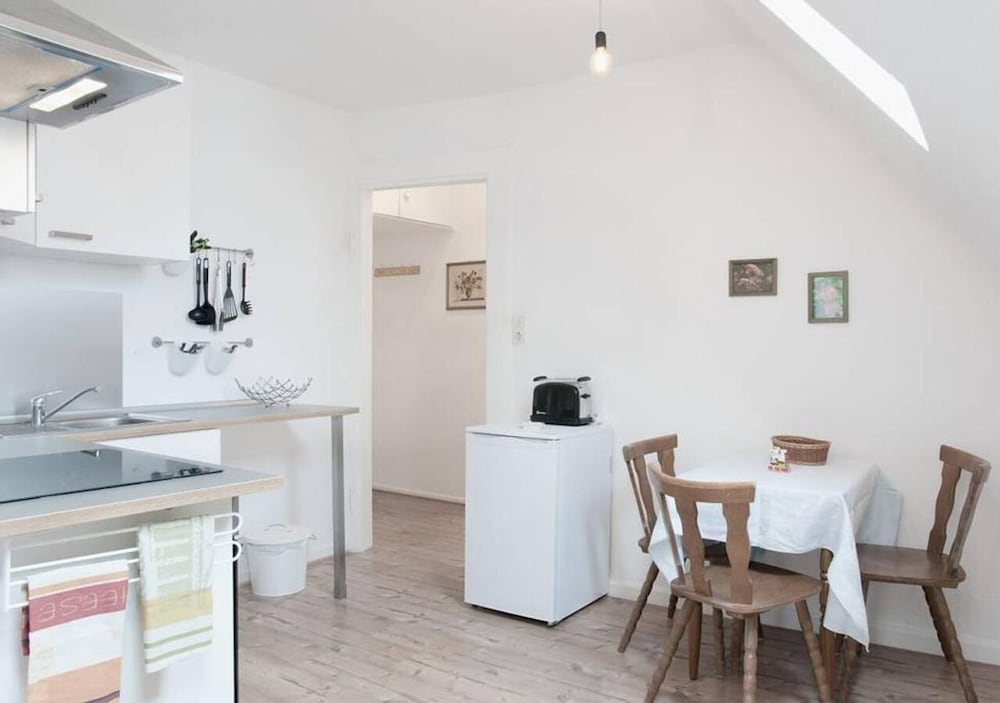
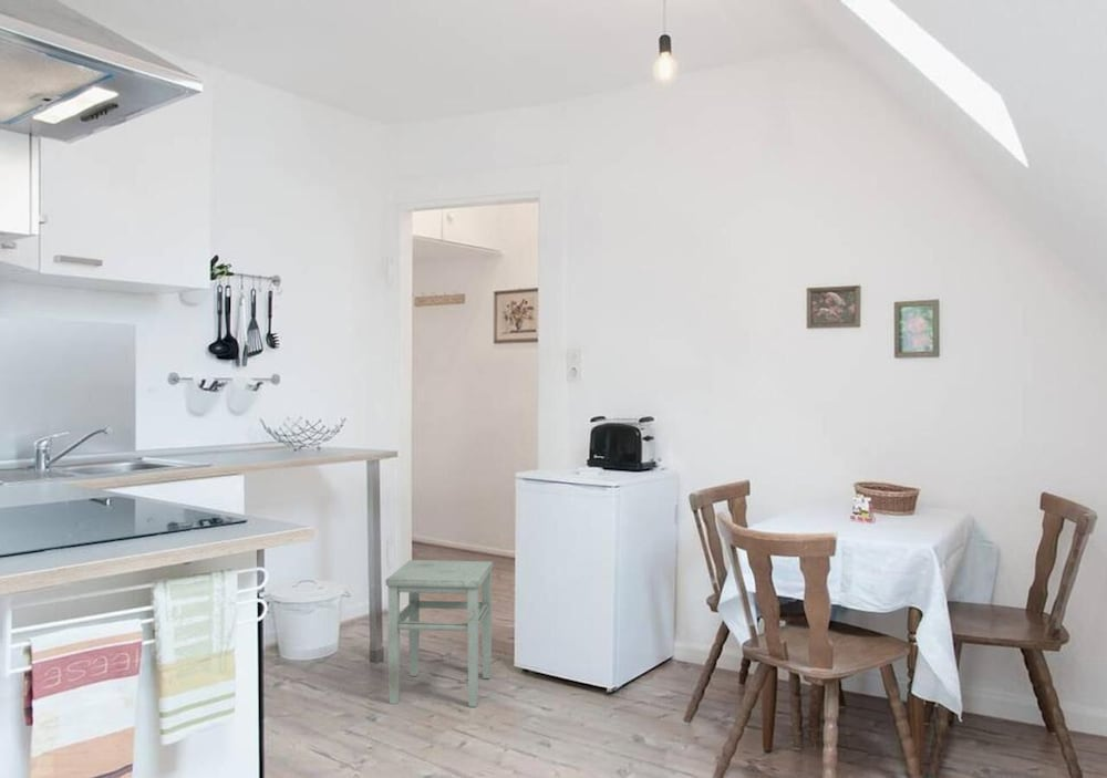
+ stool [385,559,495,708]
